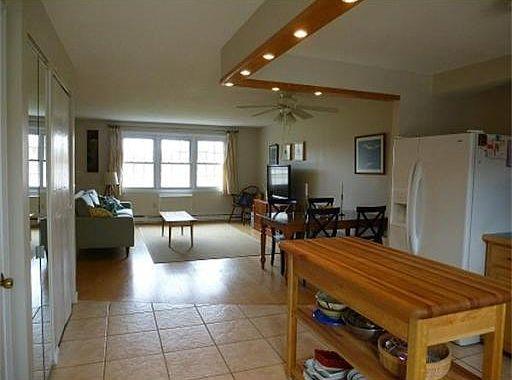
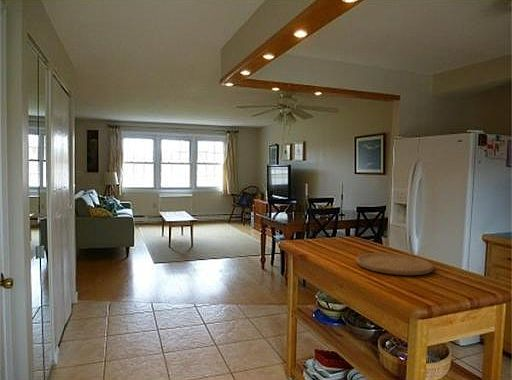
+ cutting board [355,252,435,276]
